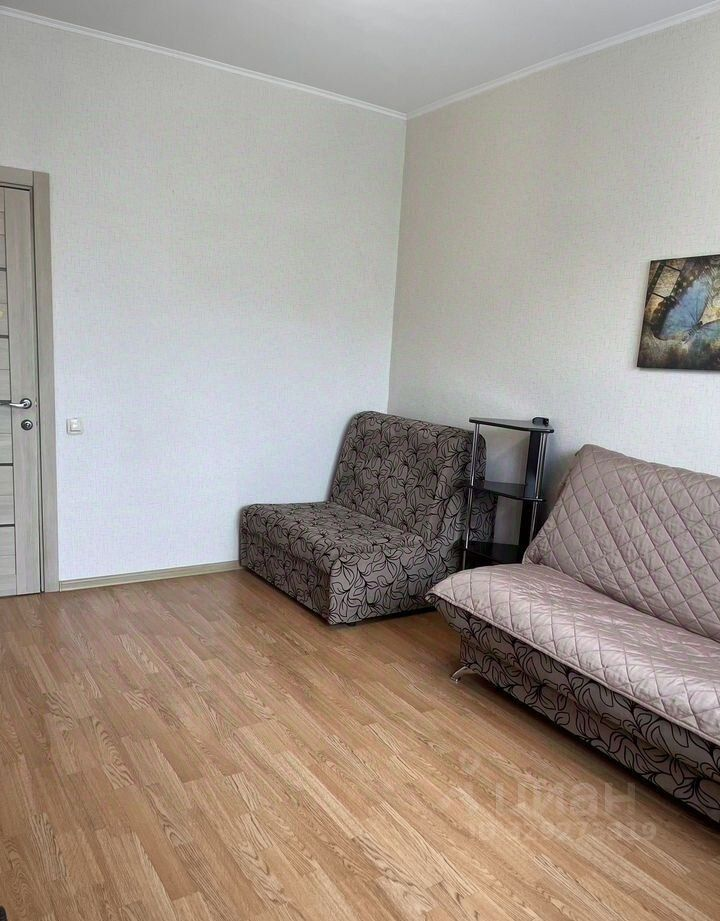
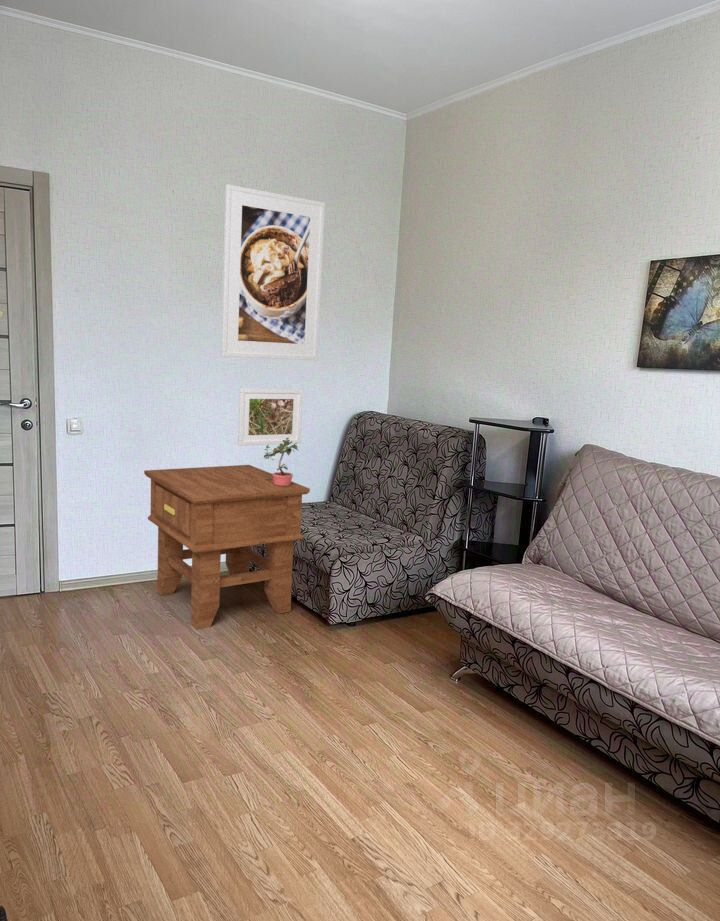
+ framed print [237,387,304,446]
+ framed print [220,183,326,361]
+ side table [143,464,311,630]
+ potted plant [262,437,299,487]
